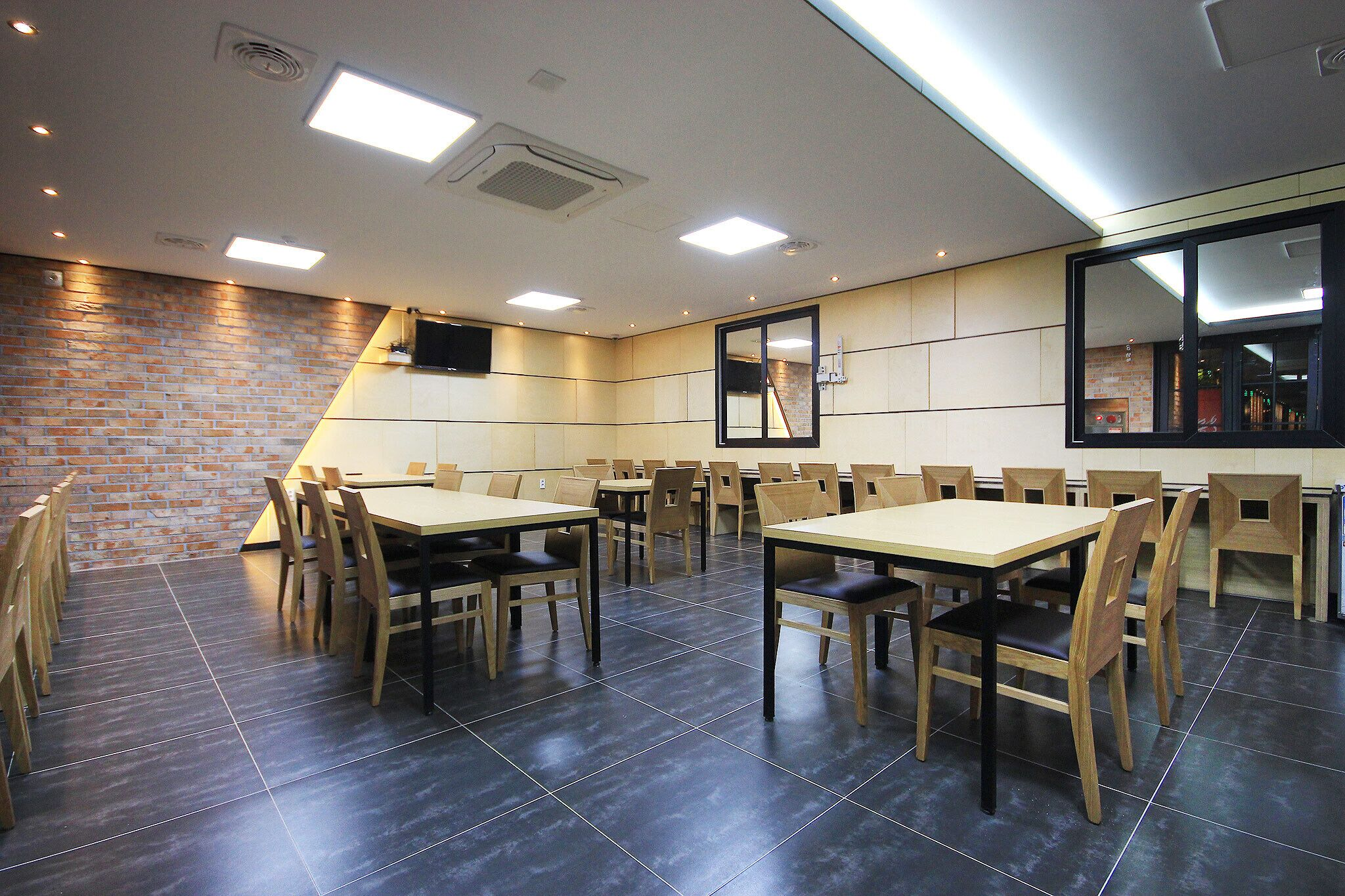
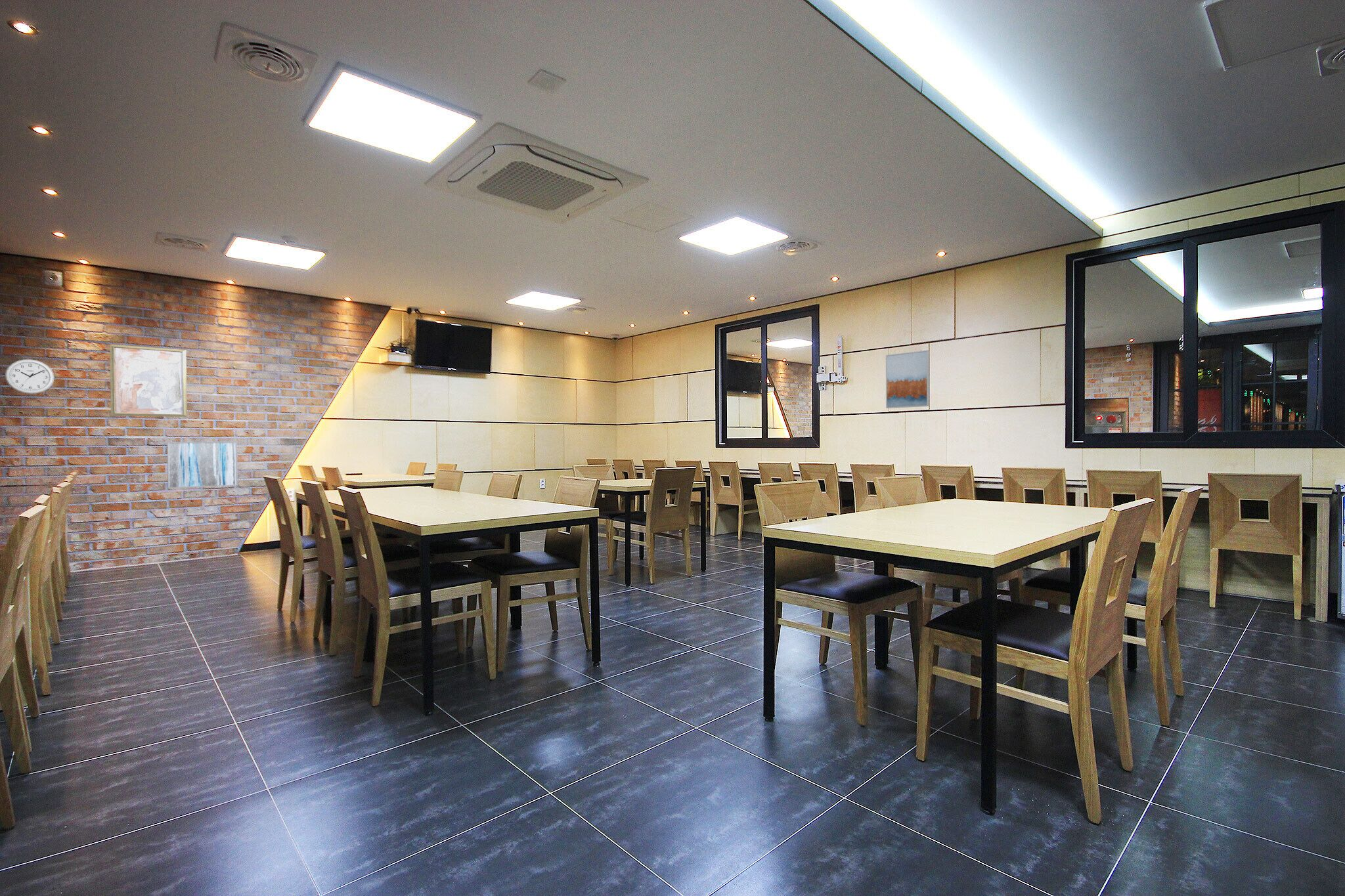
+ wall art [885,349,931,409]
+ wall clock [5,358,55,395]
+ wall art [167,441,238,489]
+ wall art [109,343,188,417]
